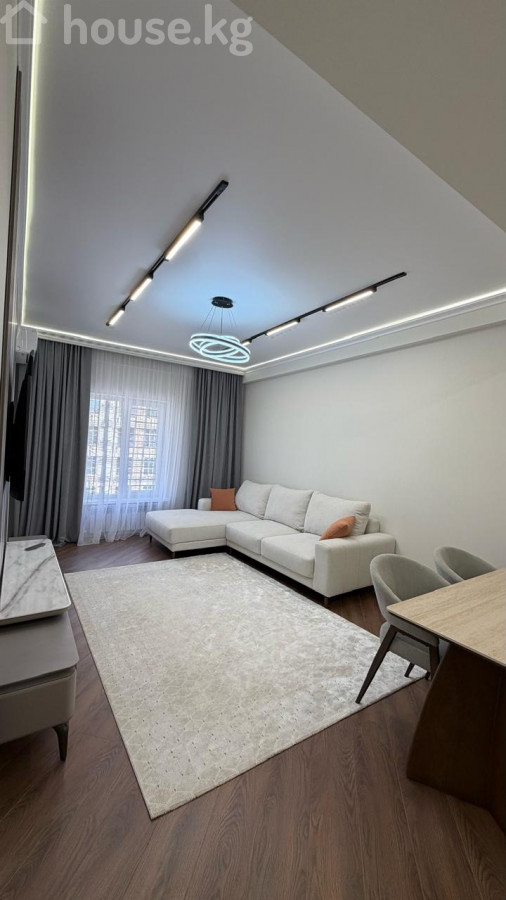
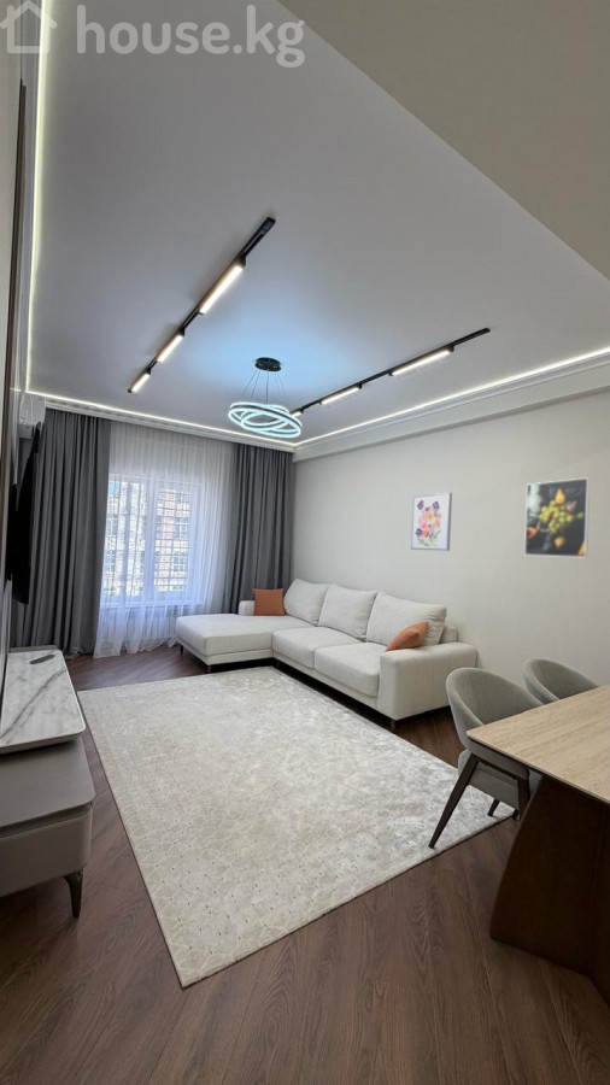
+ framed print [523,476,591,558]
+ wall art [410,492,453,552]
